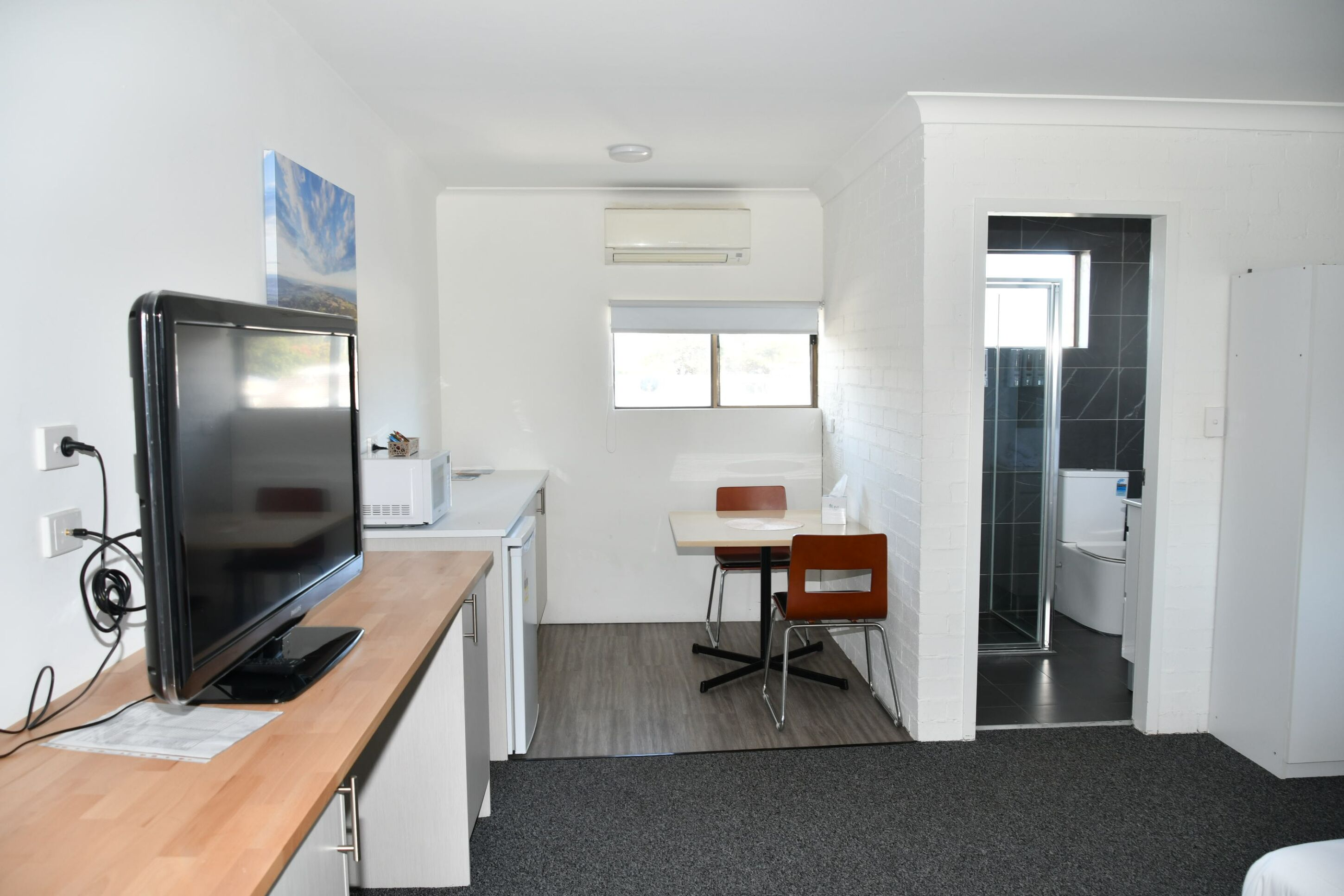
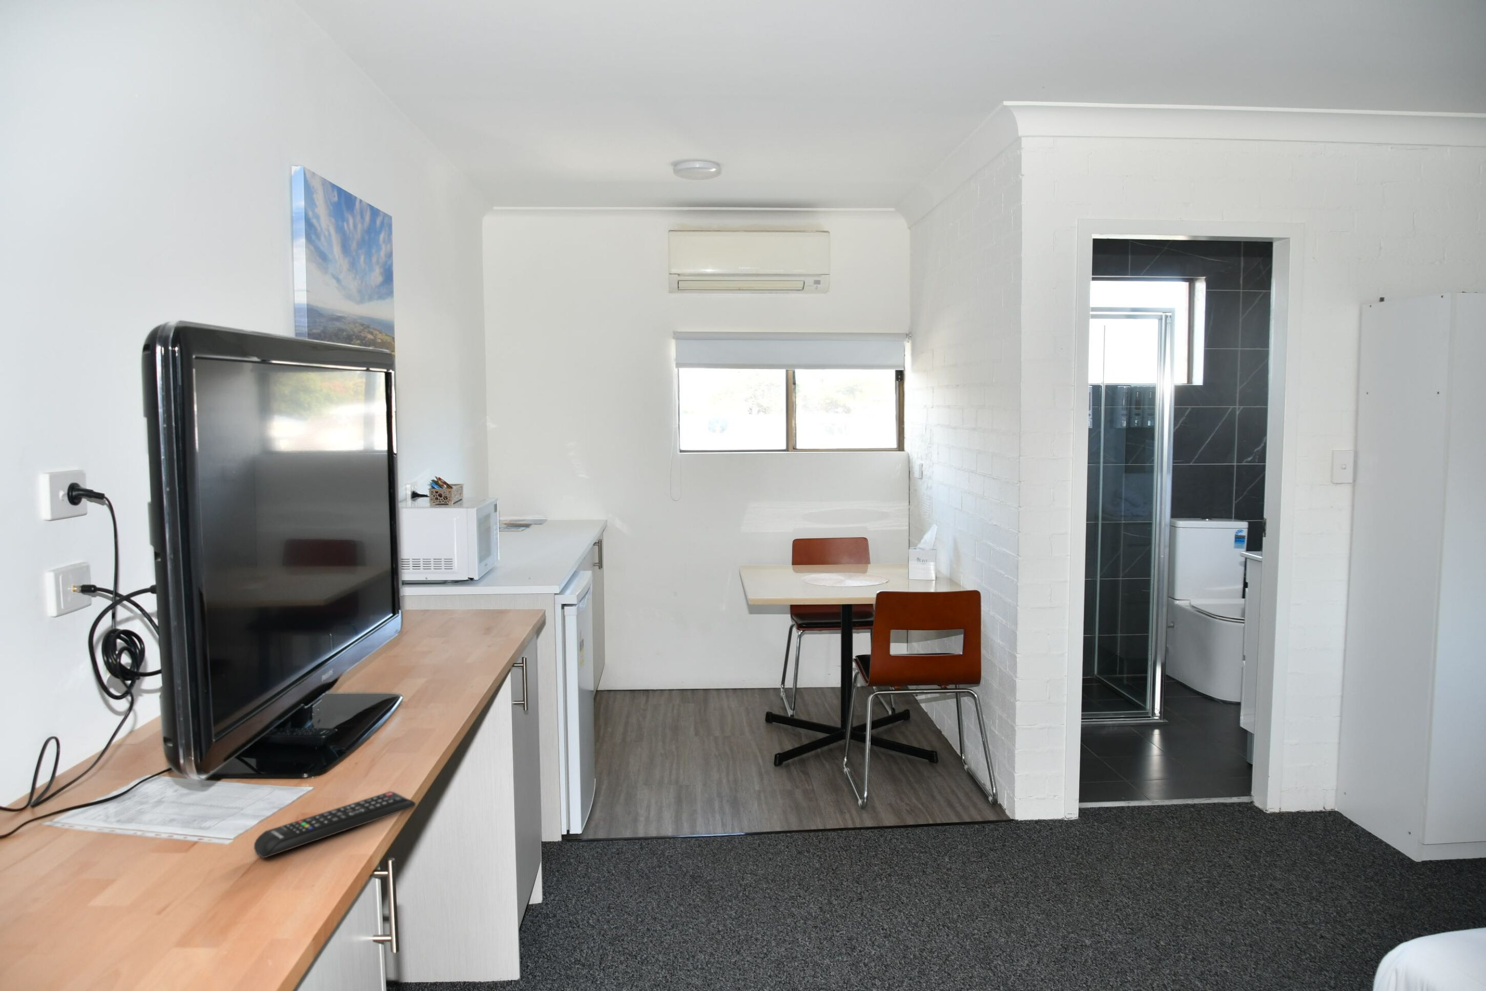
+ remote control [253,791,416,858]
